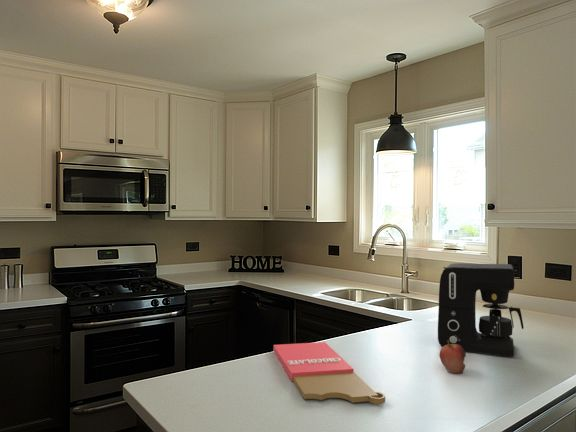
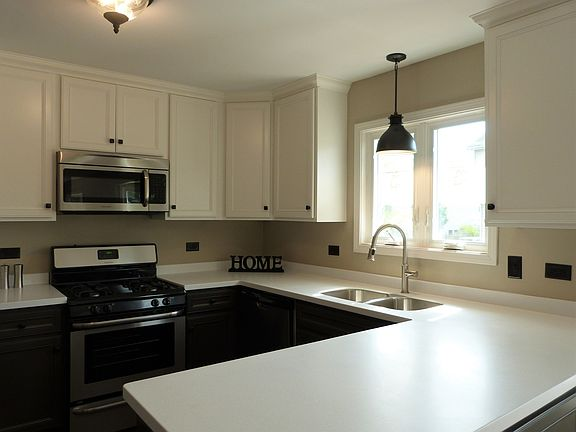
- coffee maker [437,262,525,358]
- fruit [439,340,467,375]
- cutting board [273,341,386,405]
